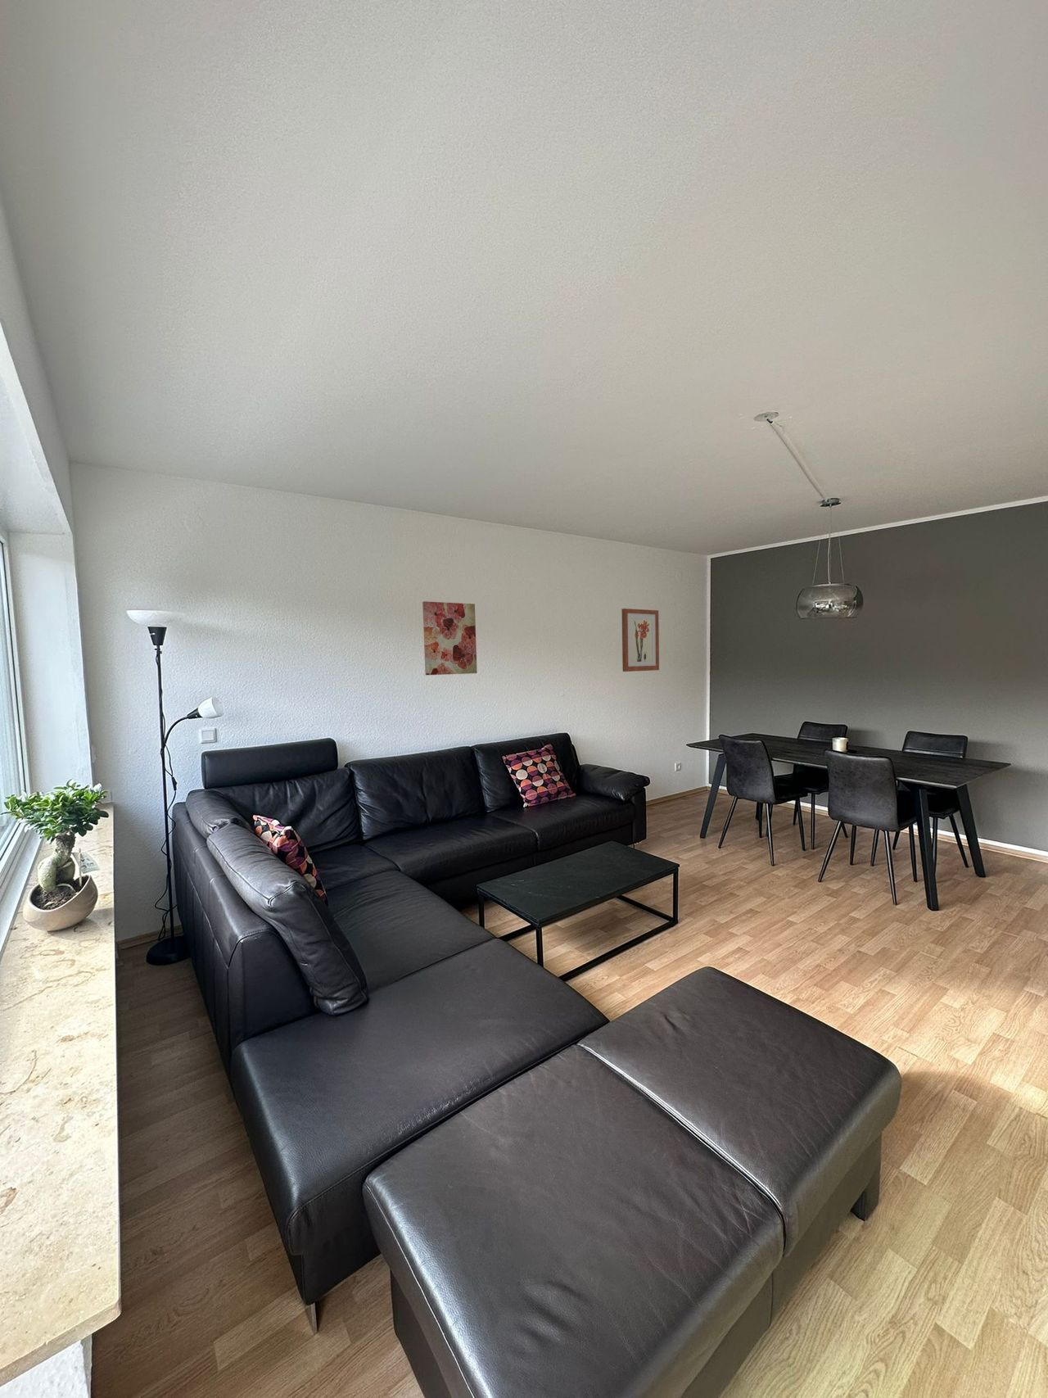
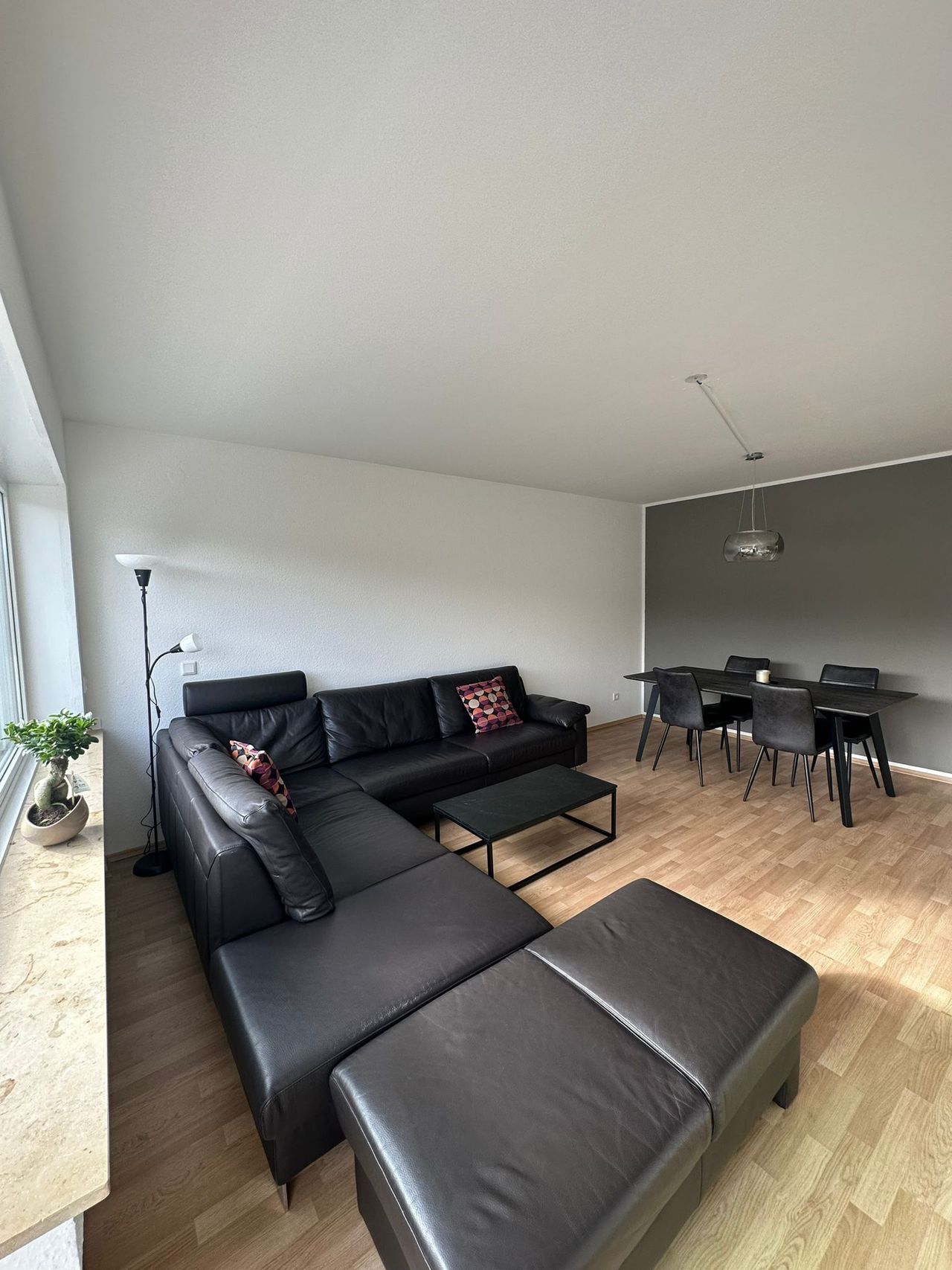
- wall art [422,600,478,676]
- wall art [621,608,659,673]
